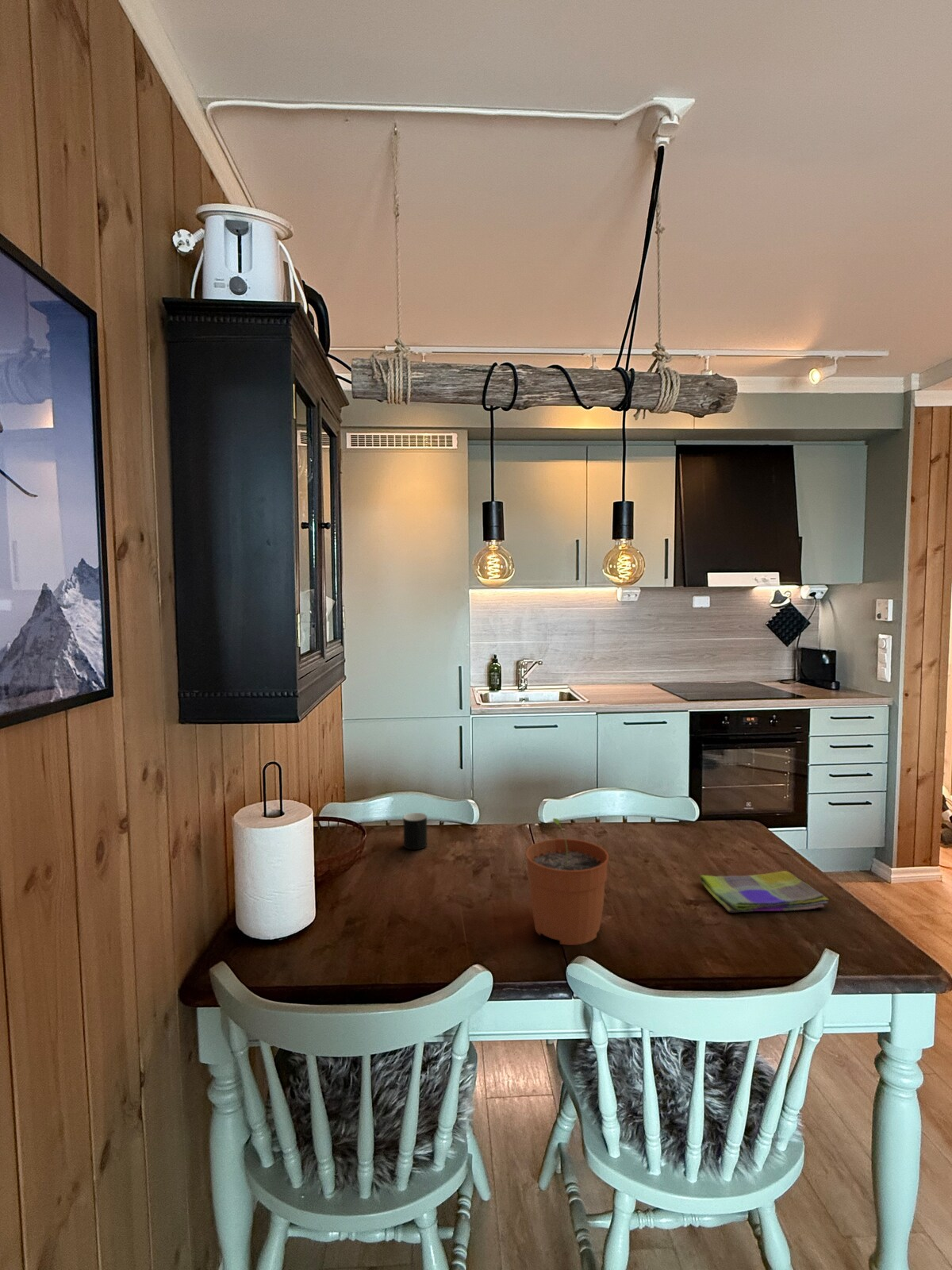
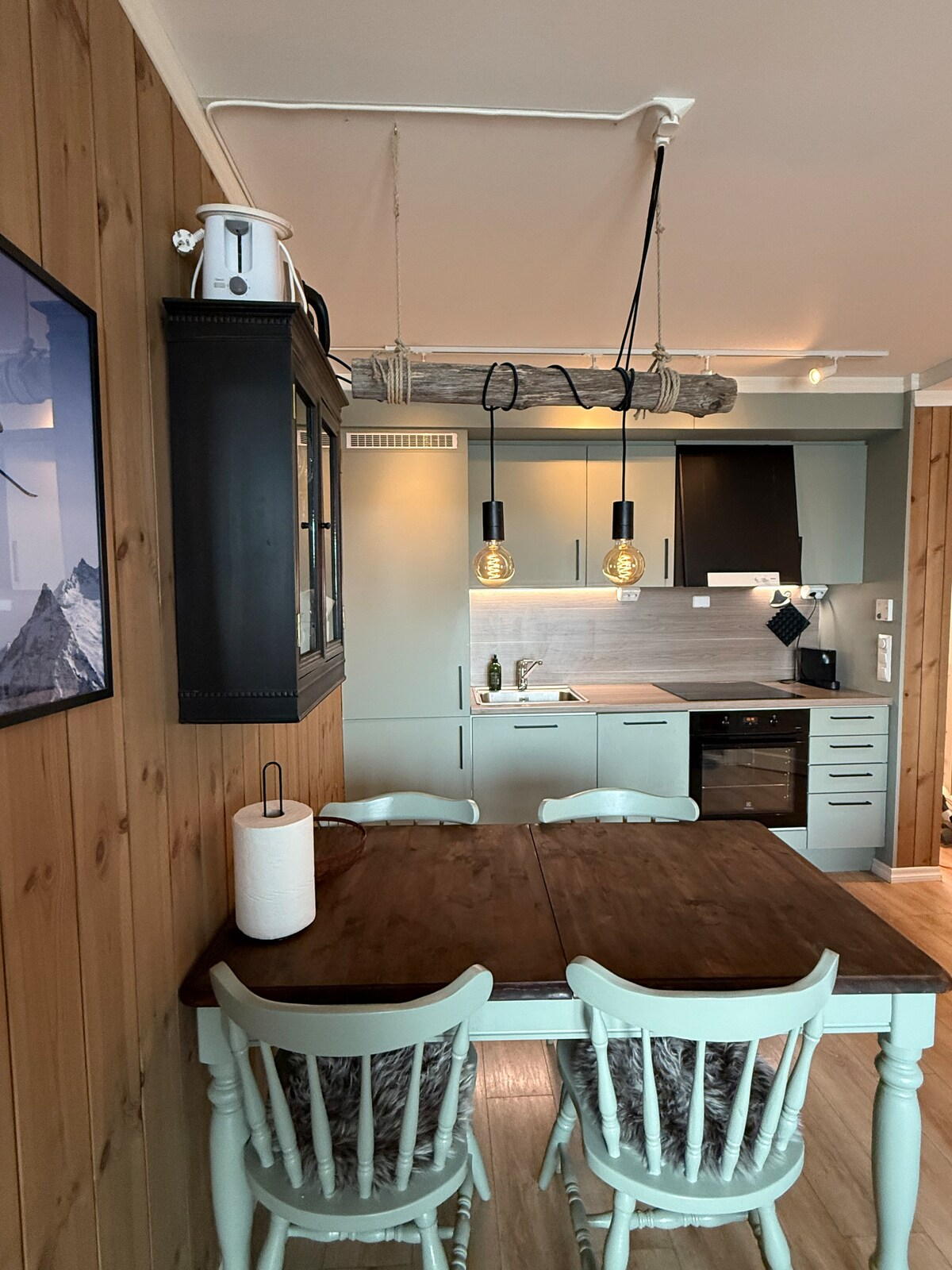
- cup [402,812,428,850]
- dish towel [699,870,829,913]
- plant pot [525,818,609,946]
